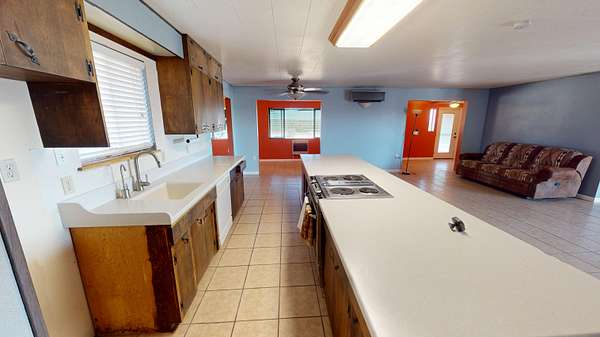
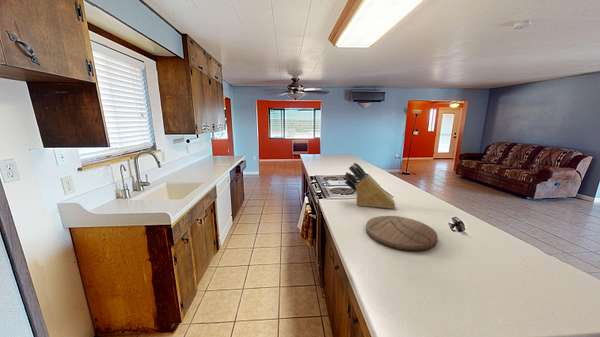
+ knife block [344,162,396,209]
+ cutting board [365,215,439,252]
